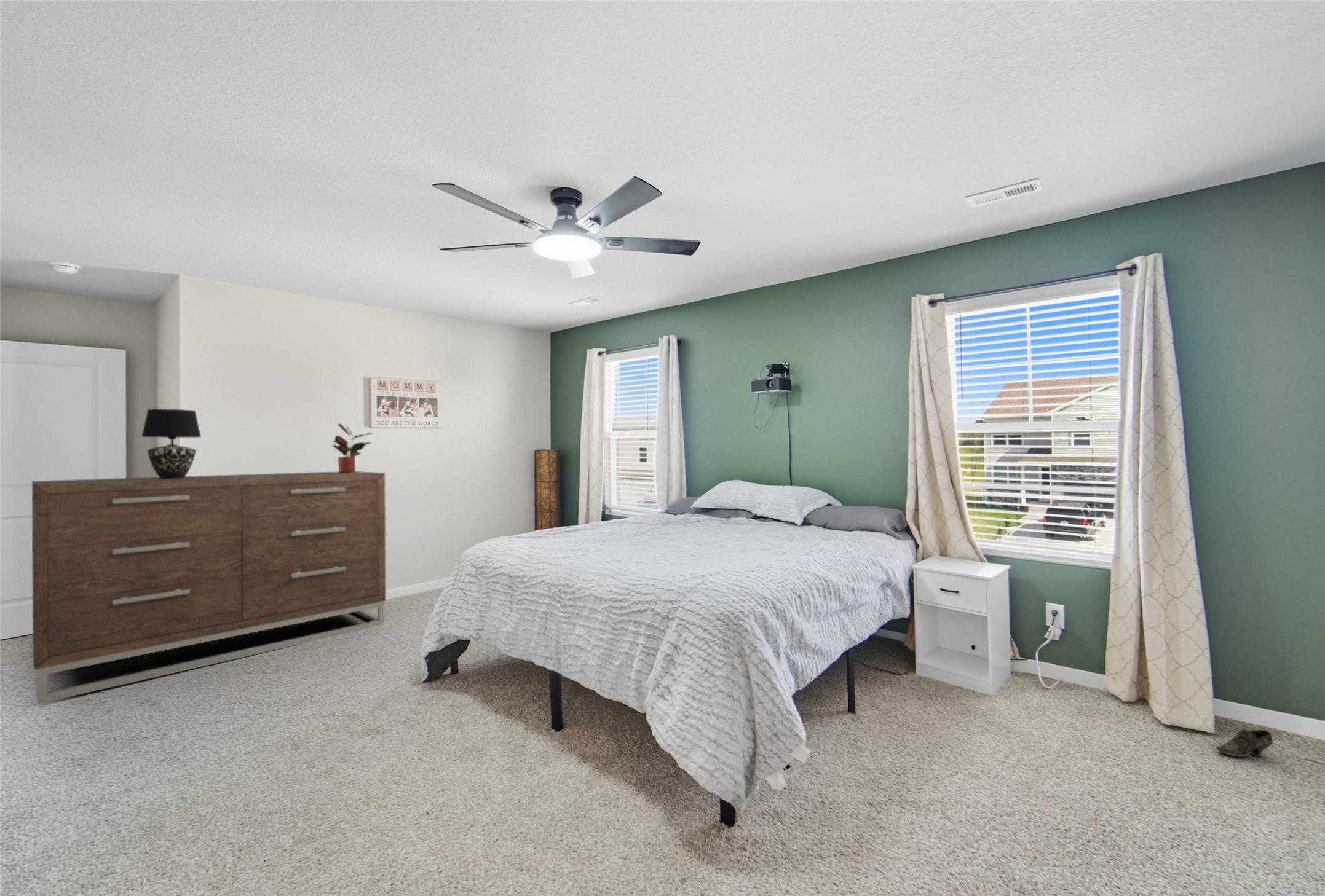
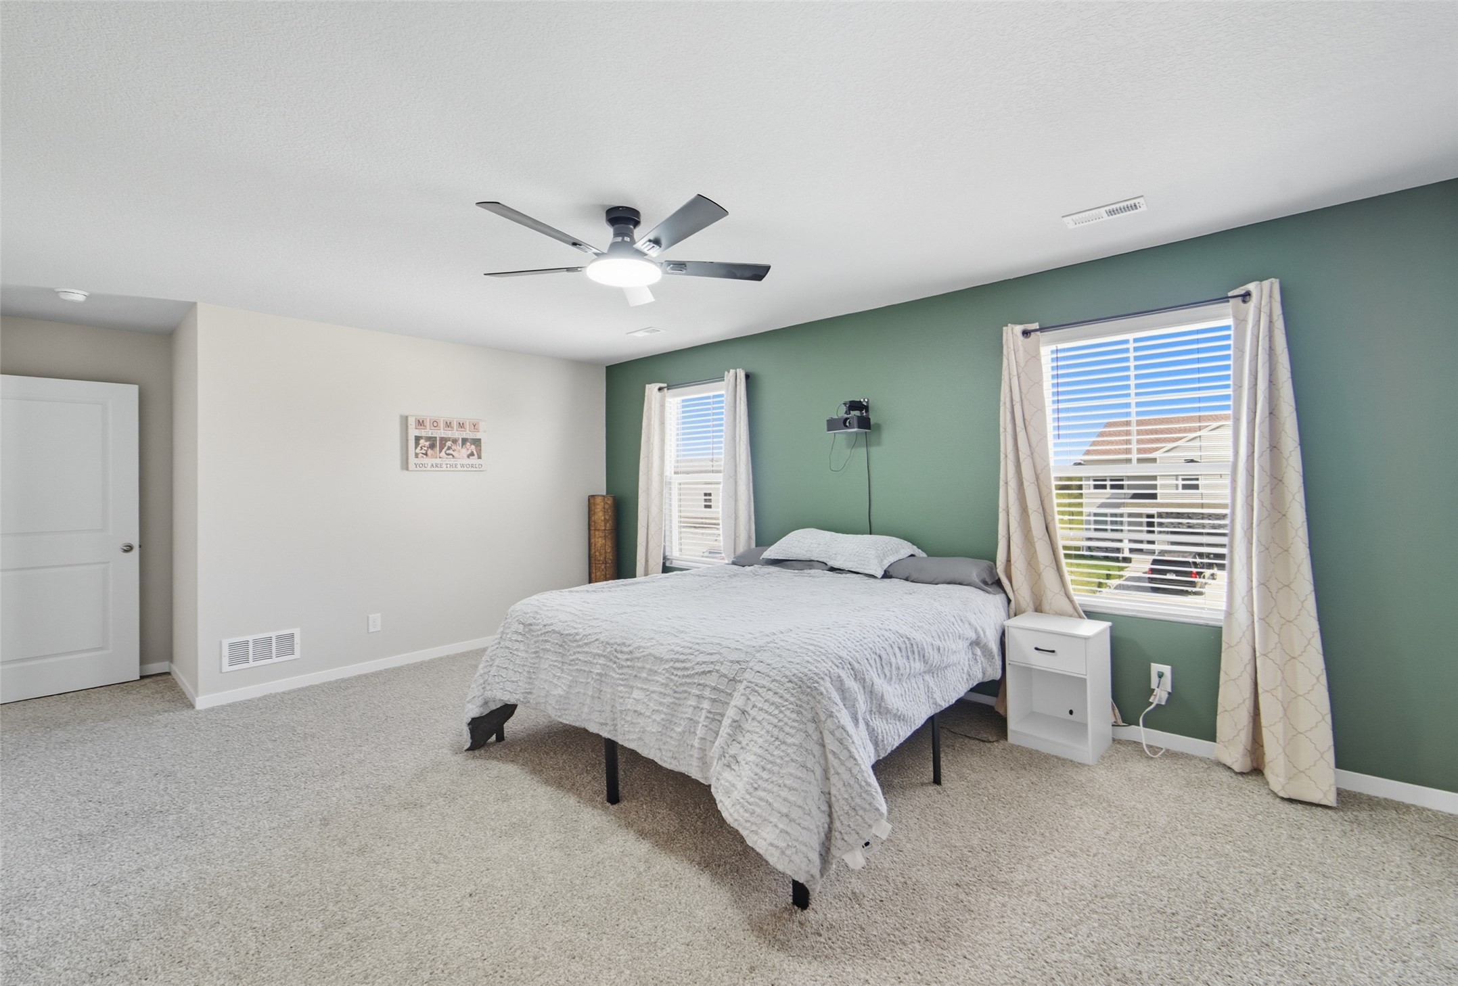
- potted plant [331,423,374,473]
- dresser [31,471,386,705]
- shoe [1215,728,1273,758]
- table lamp [141,408,202,479]
